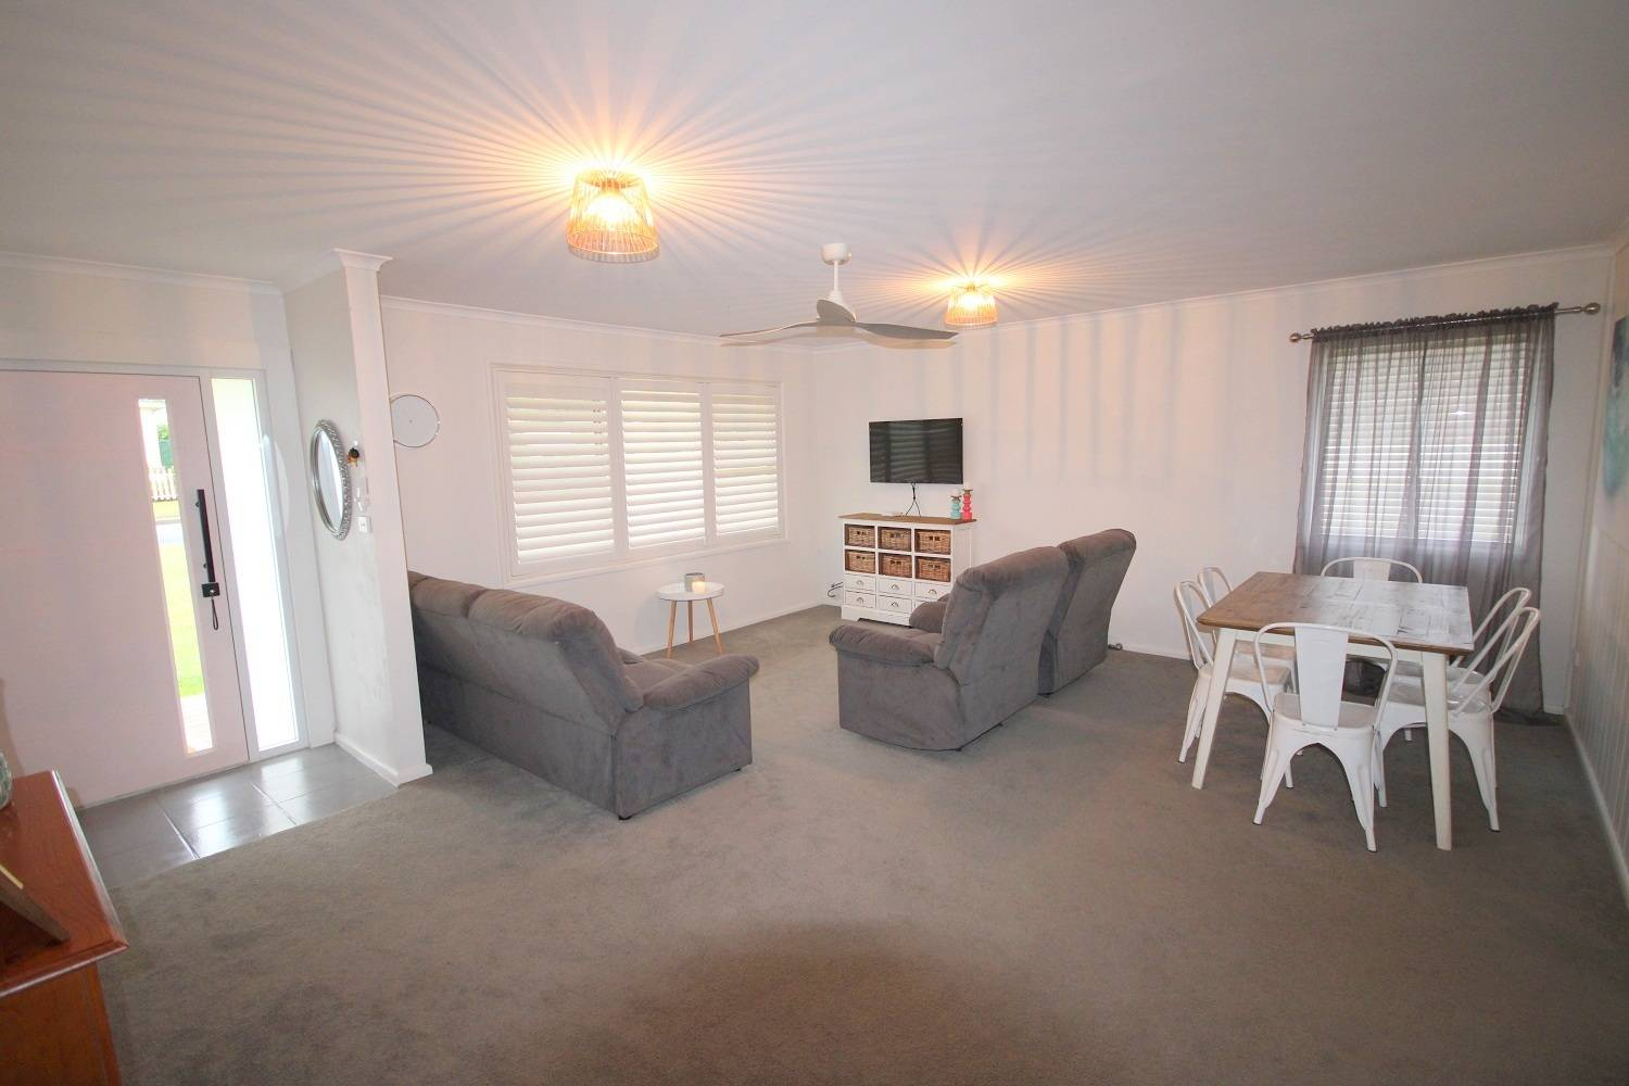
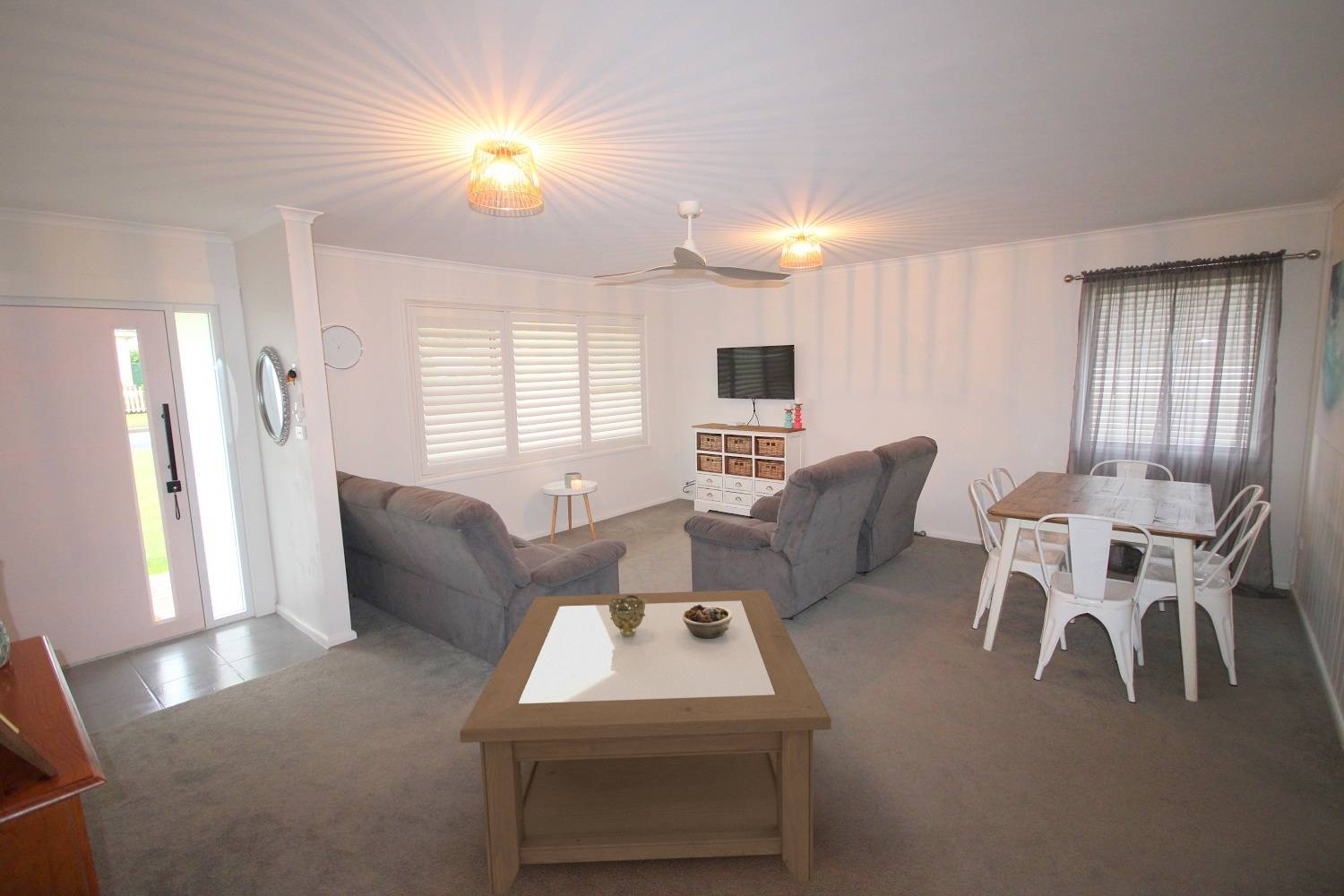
+ succulent planter [683,605,733,639]
+ decorative bowl [608,595,646,637]
+ coffee table [459,589,831,896]
